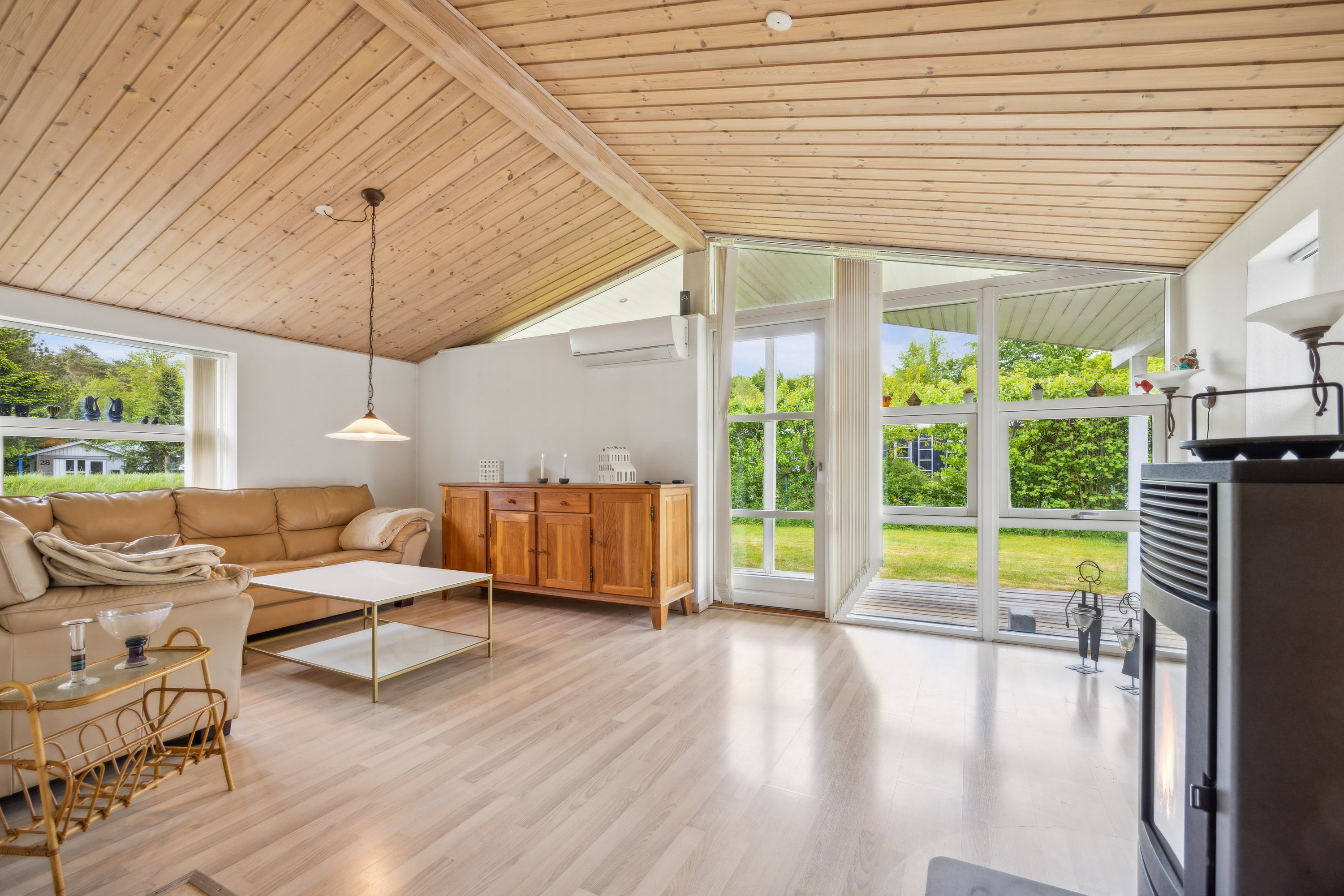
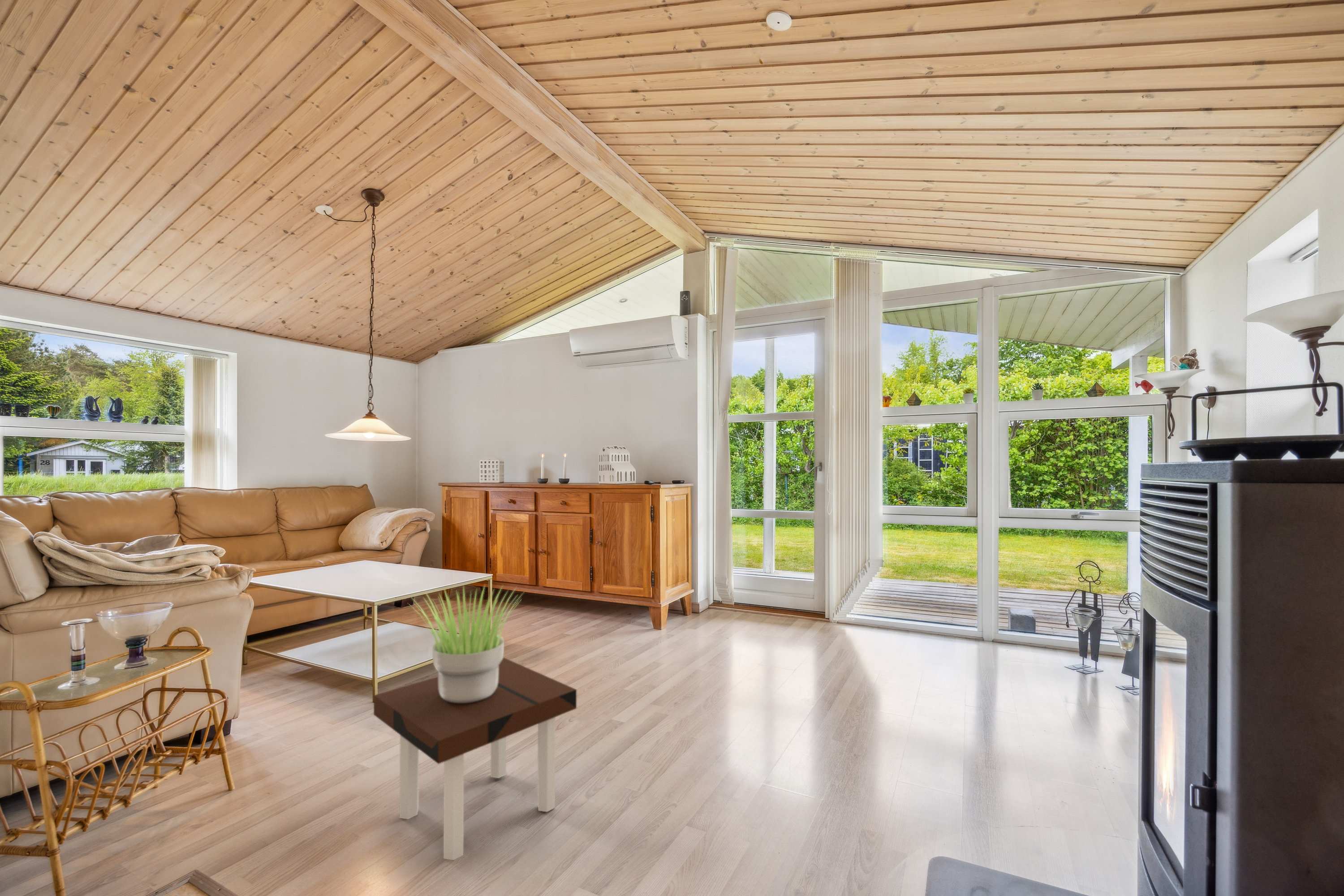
+ side table [373,657,577,861]
+ potted plant [408,584,524,703]
